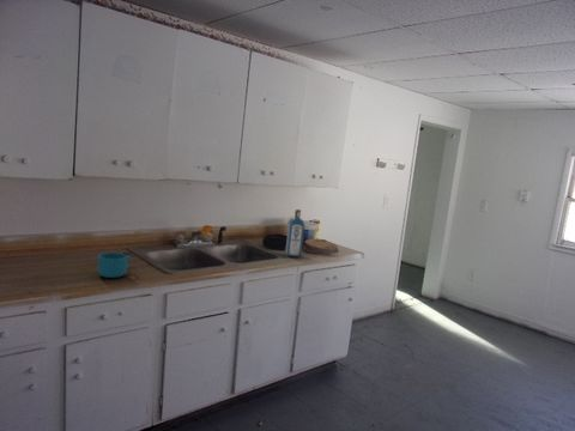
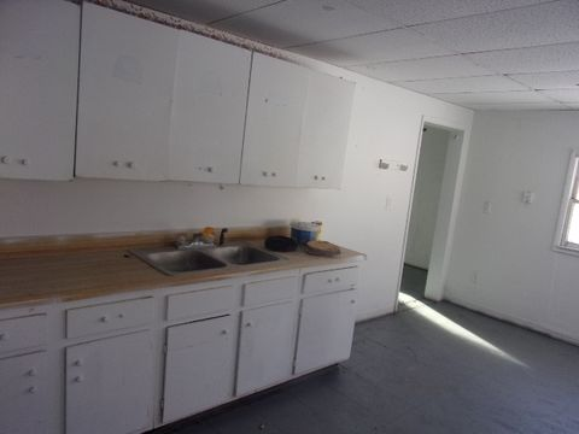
- liquor [284,208,305,259]
- cup [96,251,132,279]
